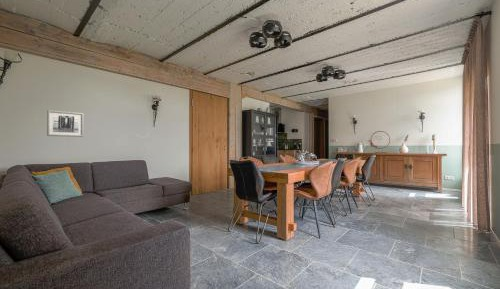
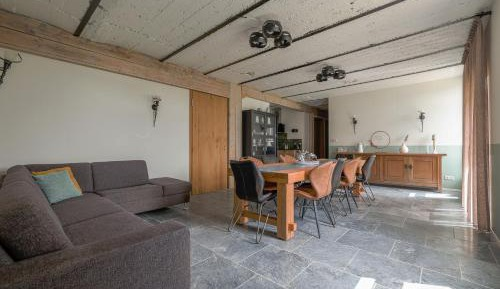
- wall art [46,109,85,138]
